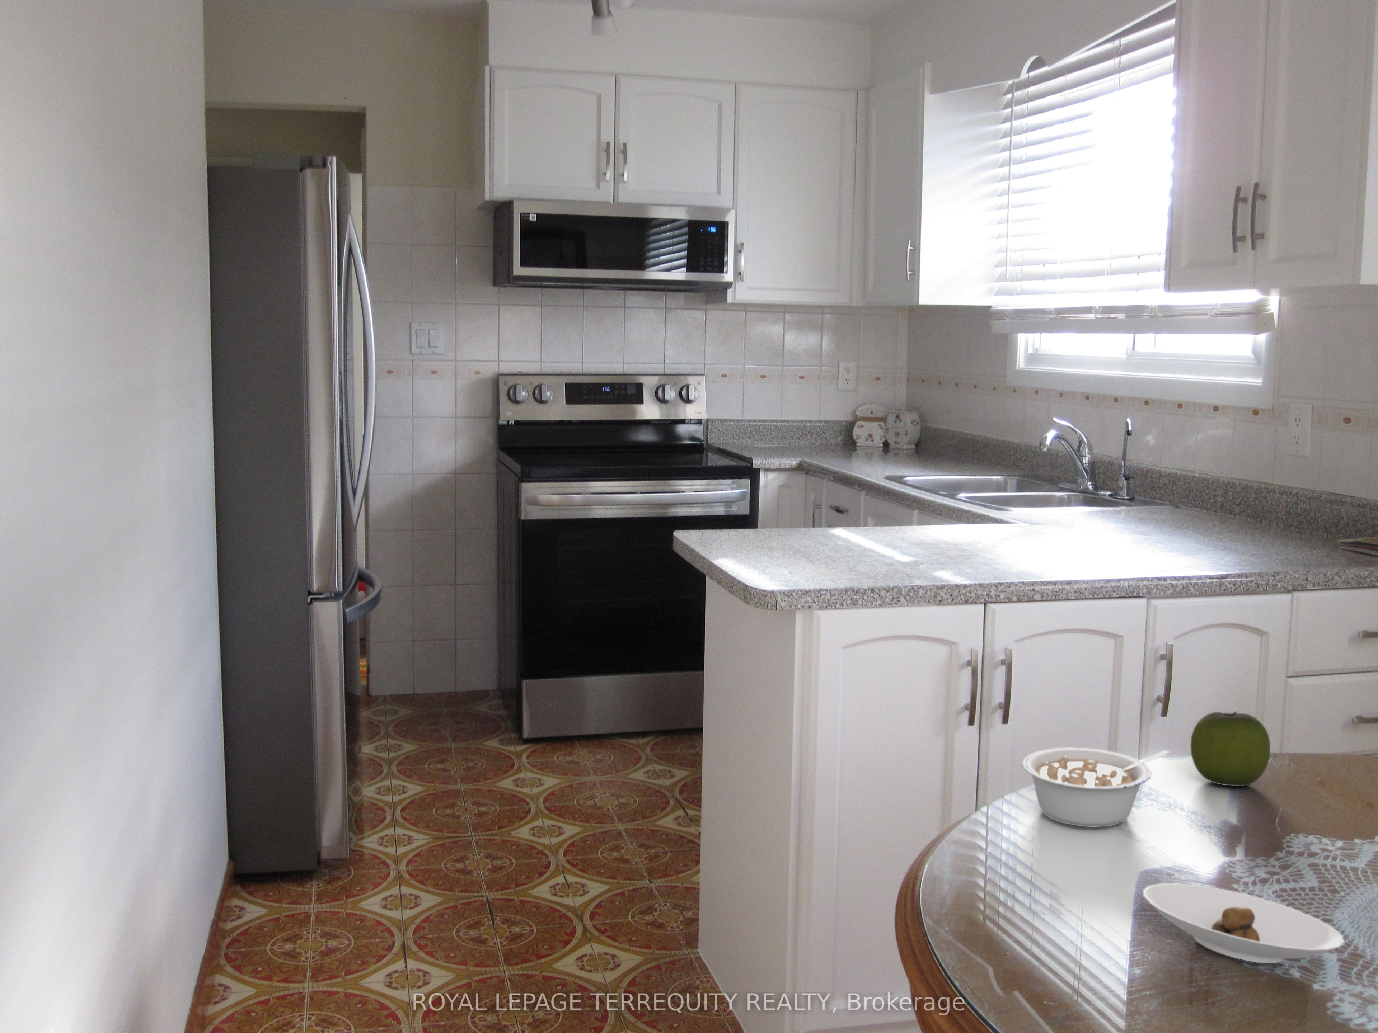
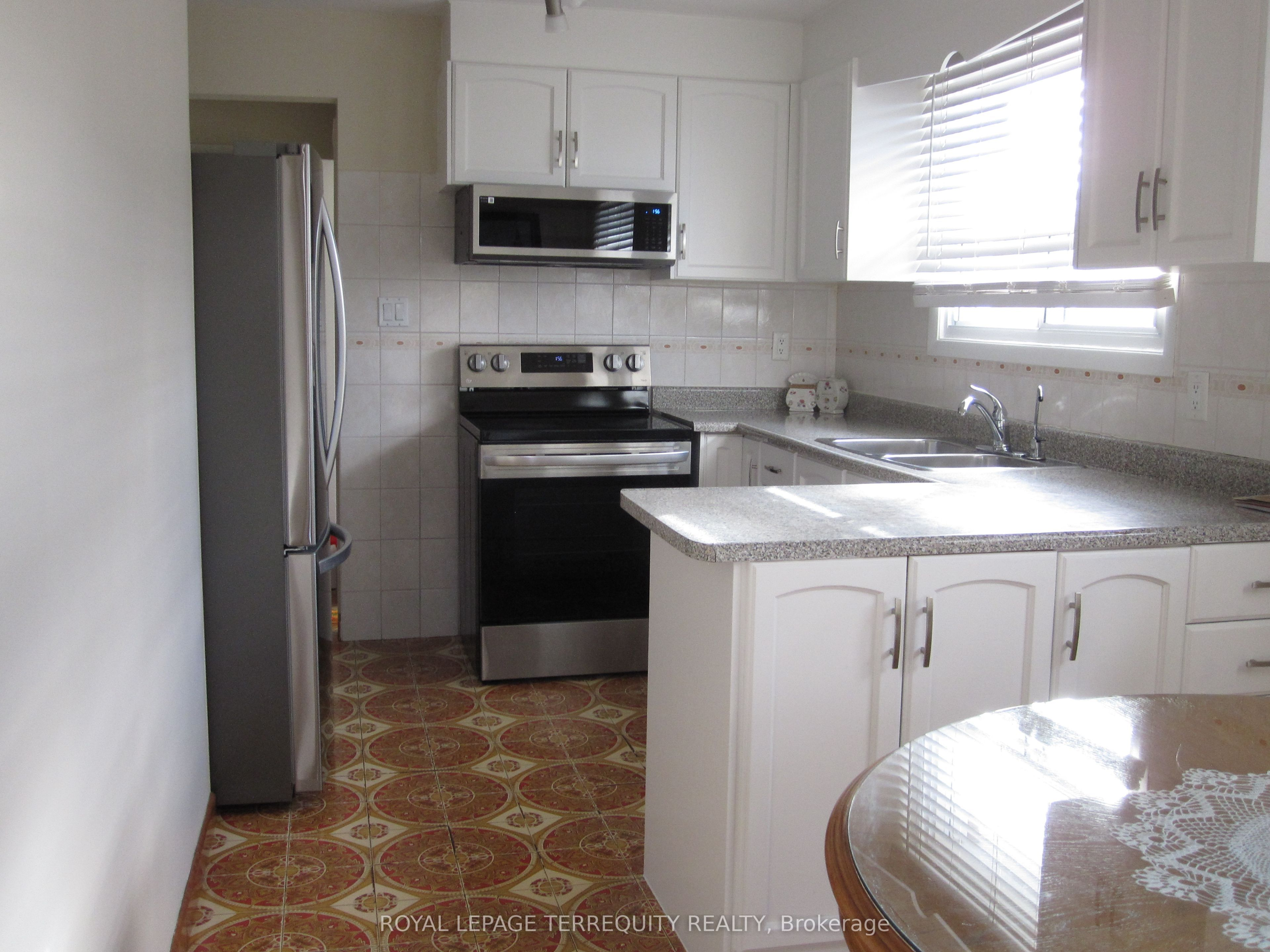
- legume [1022,748,1170,828]
- saucer [1143,883,1344,964]
- apple [1190,712,1271,787]
